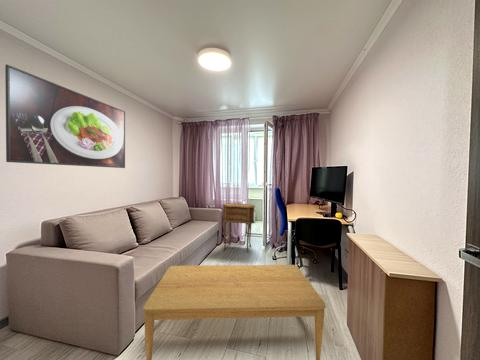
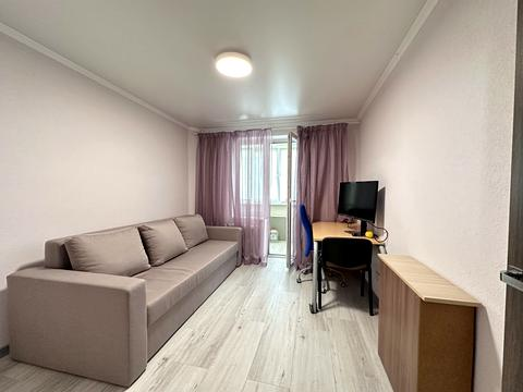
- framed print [4,64,126,169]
- side table [221,202,256,253]
- coffee table [142,264,326,360]
